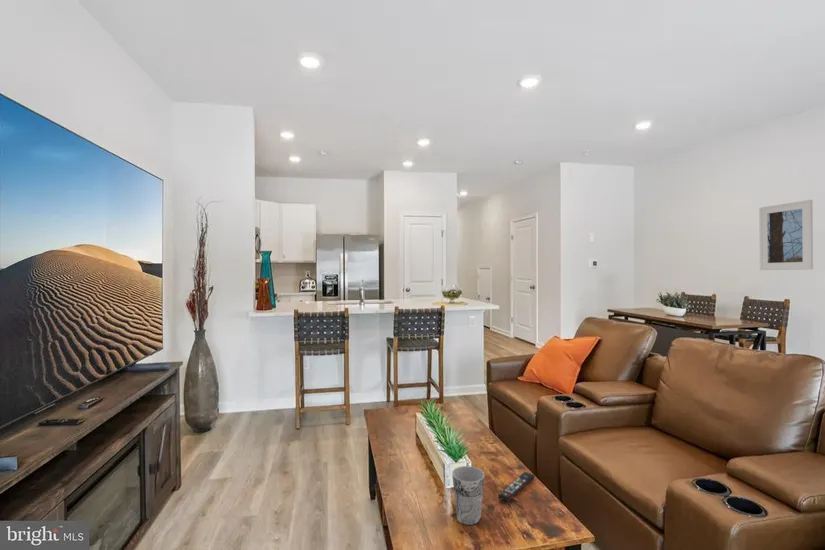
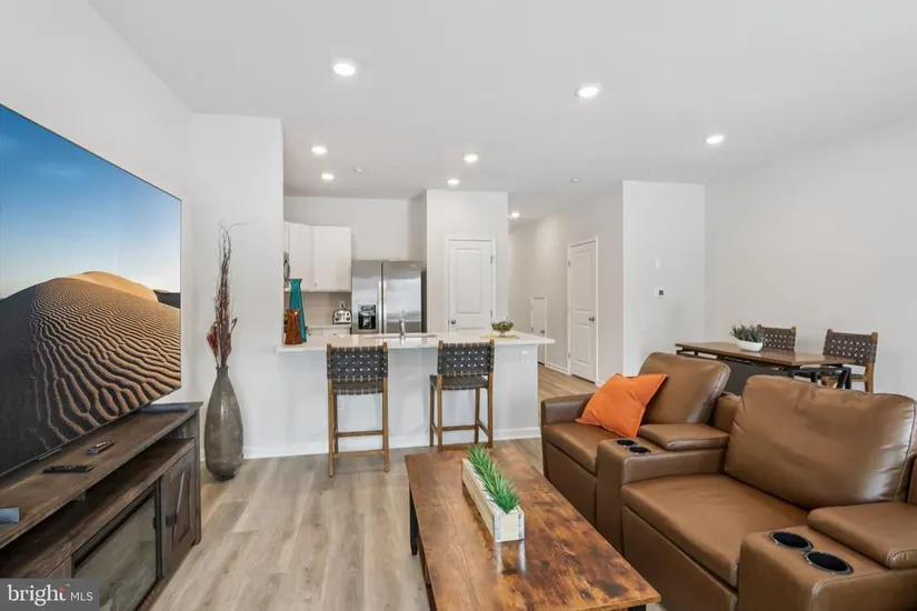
- cup [451,465,485,526]
- remote control [498,471,536,503]
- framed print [758,199,814,271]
